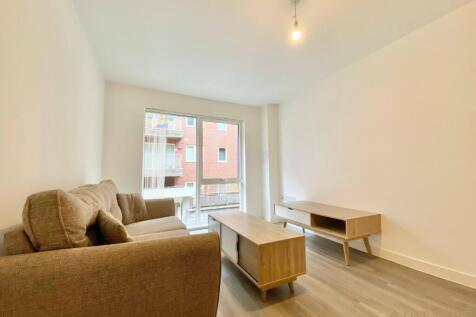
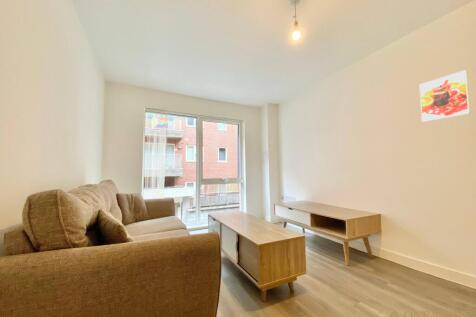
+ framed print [419,69,471,123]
